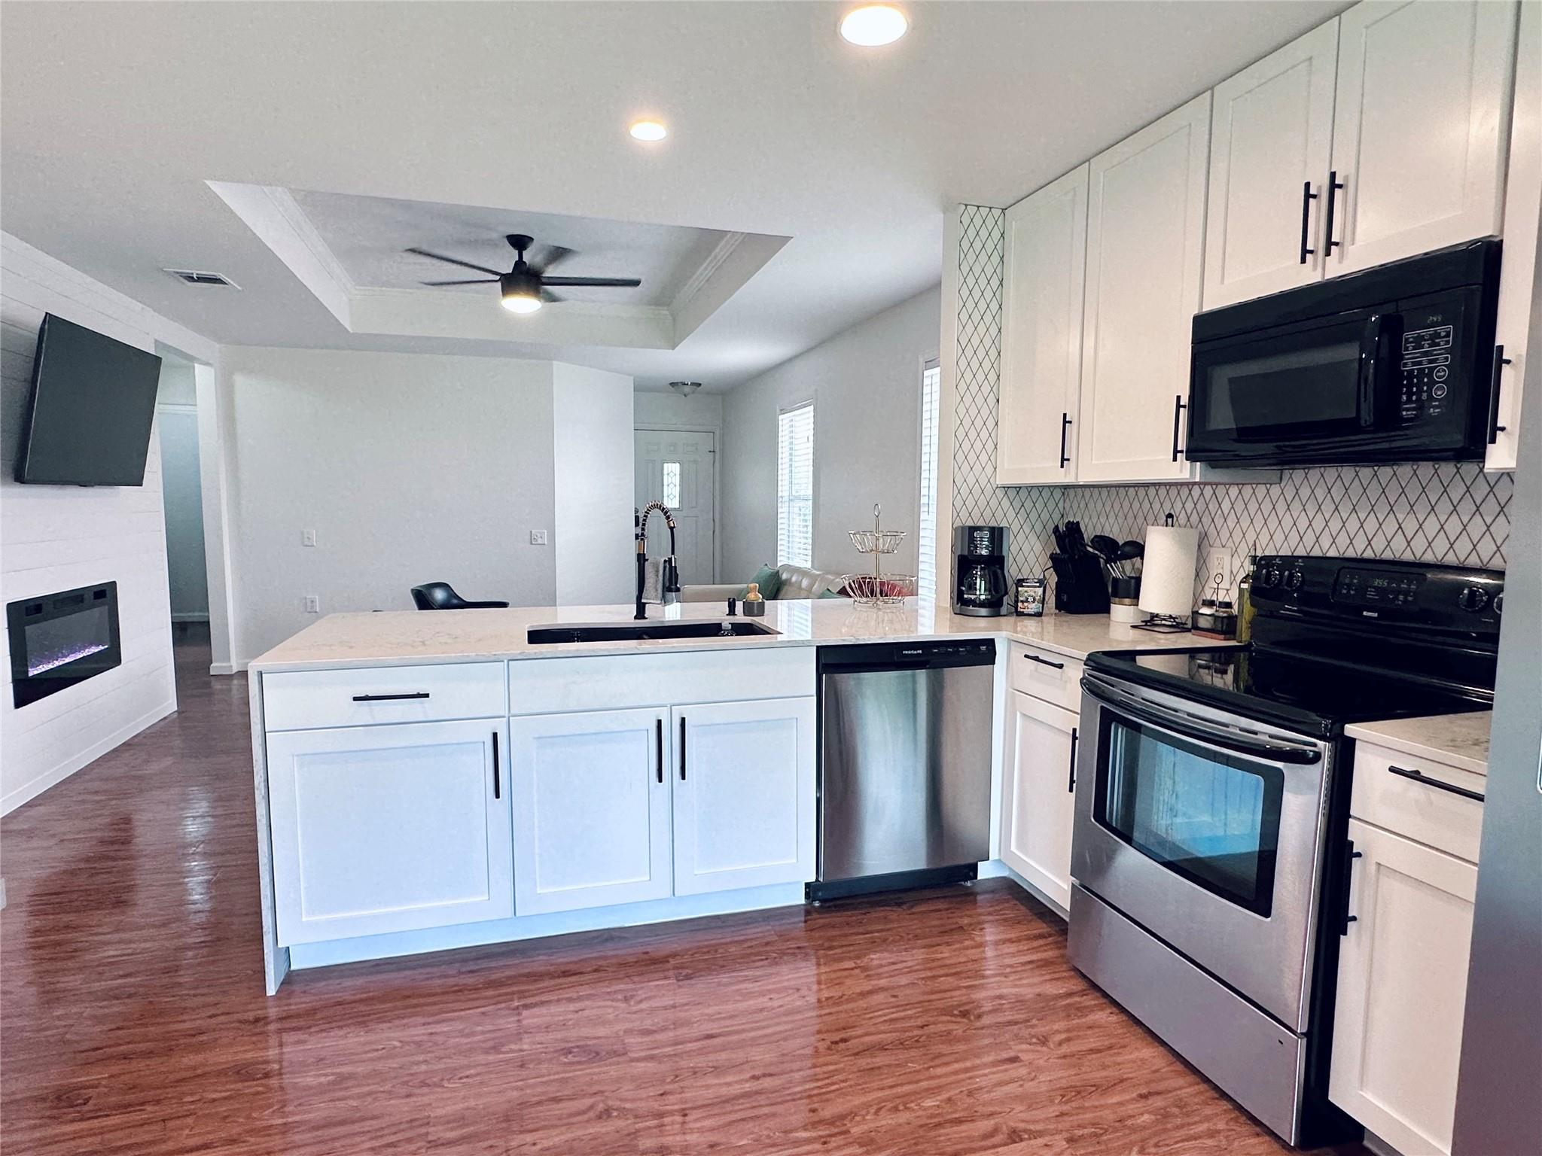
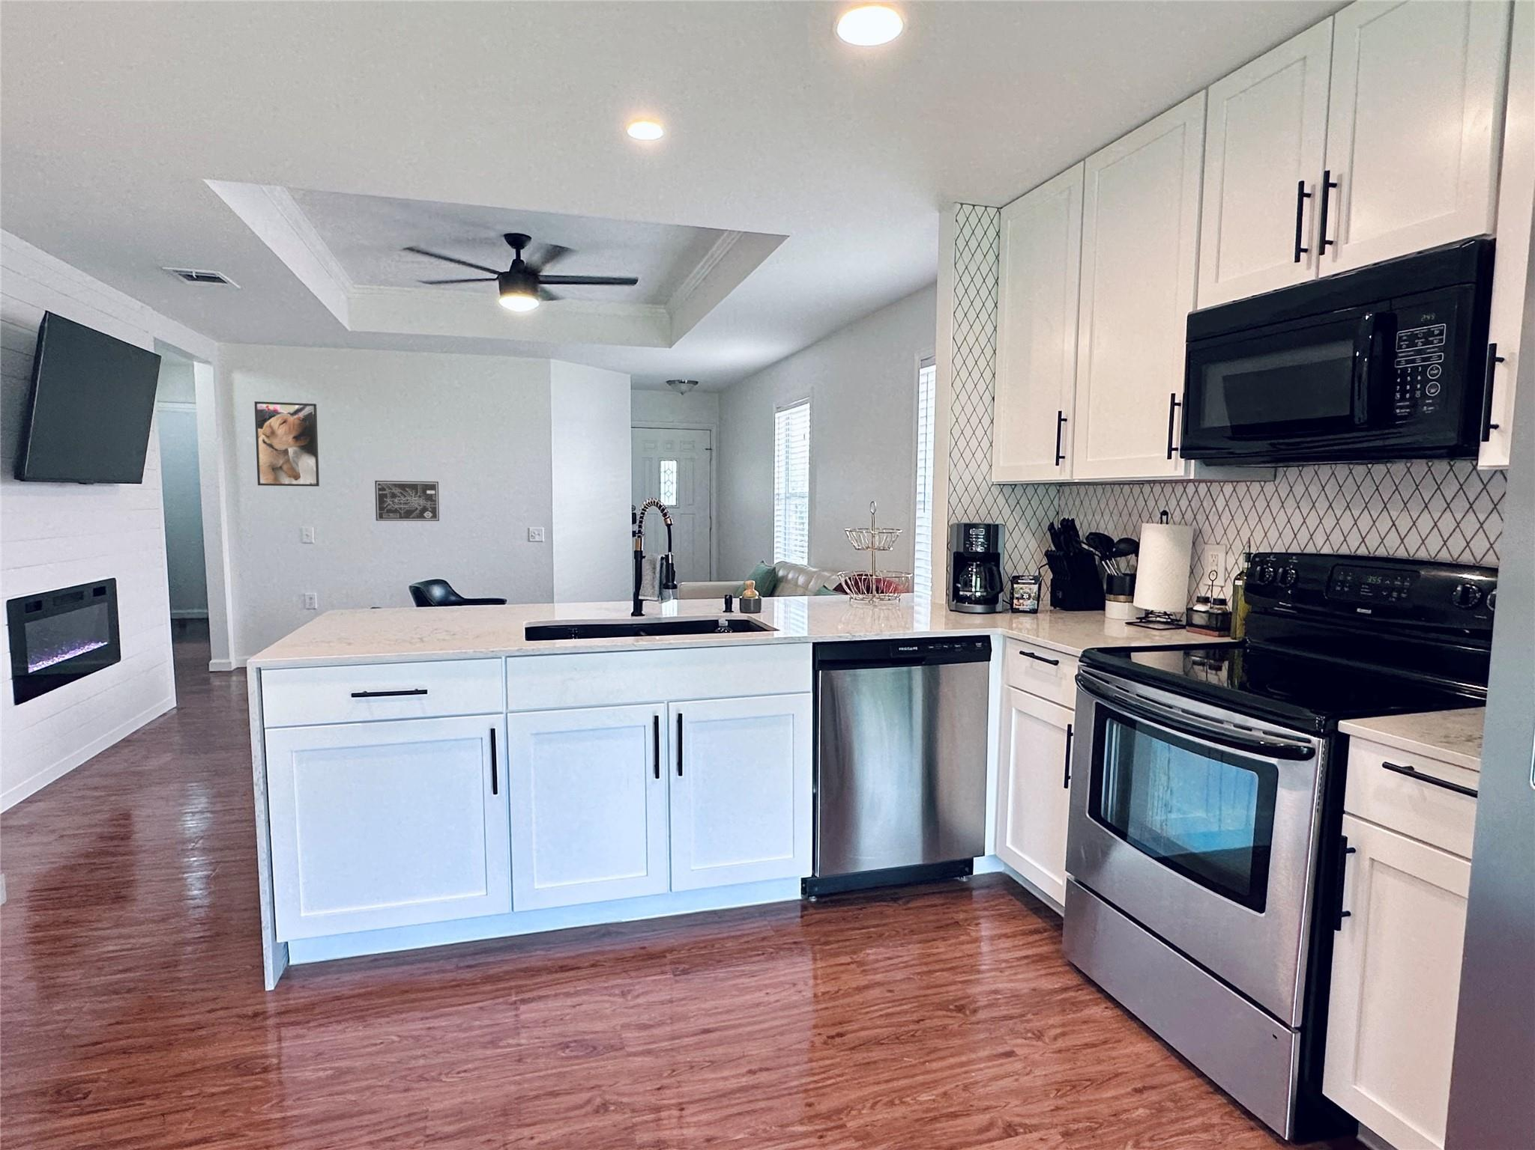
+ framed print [254,401,320,487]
+ wall art [373,480,440,522]
